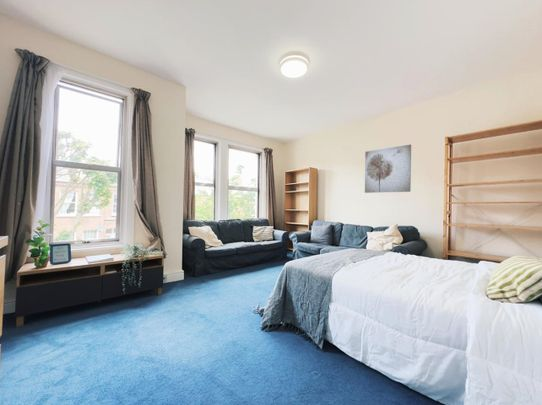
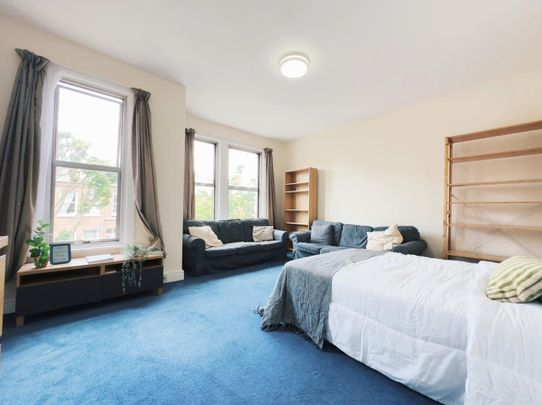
- wall art [364,143,412,194]
